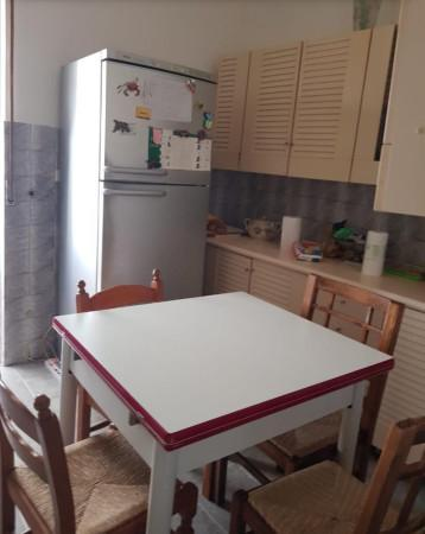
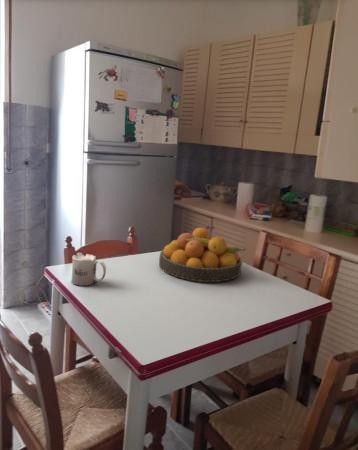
+ fruit bowl [158,227,247,283]
+ mug [70,251,107,287]
